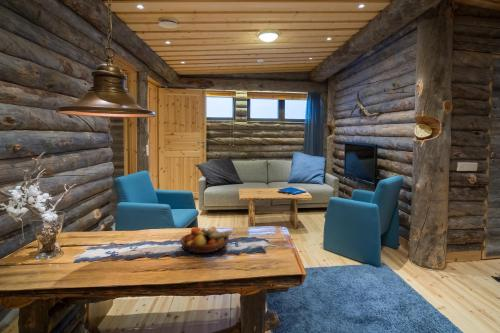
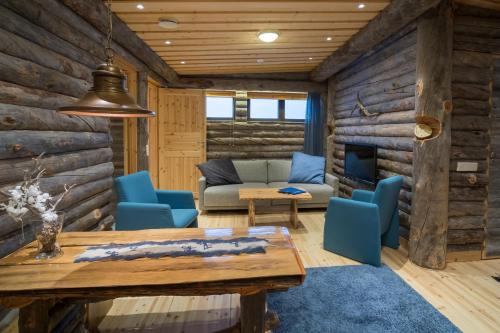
- fruit bowl [179,226,234,254]
